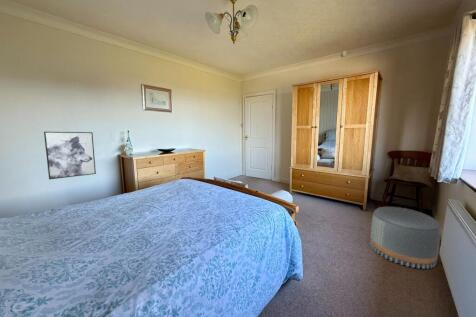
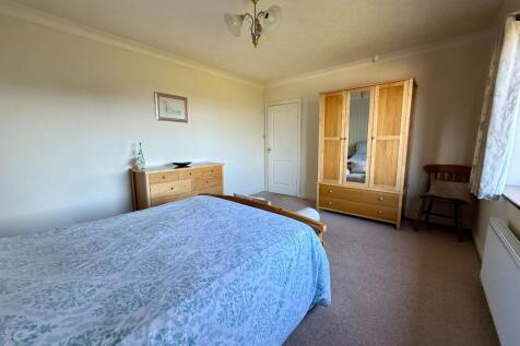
- wall art [43,131,97,180]
- pouf [369,206,442,270]
